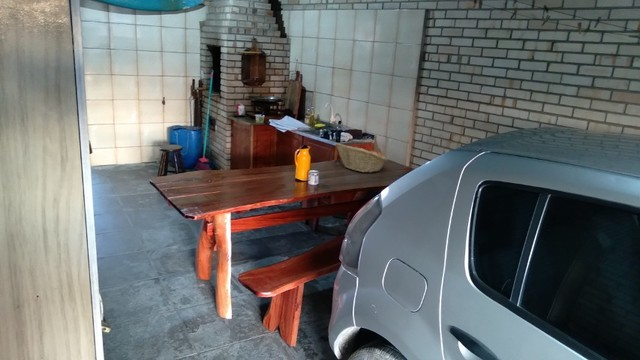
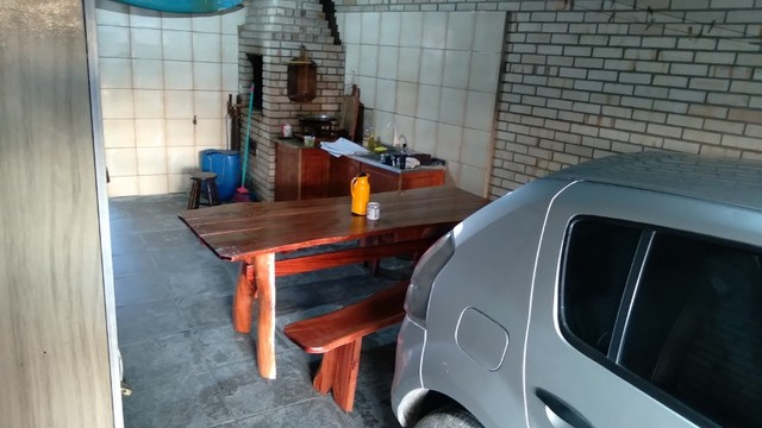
- fruit basket [334,142,389,173]
